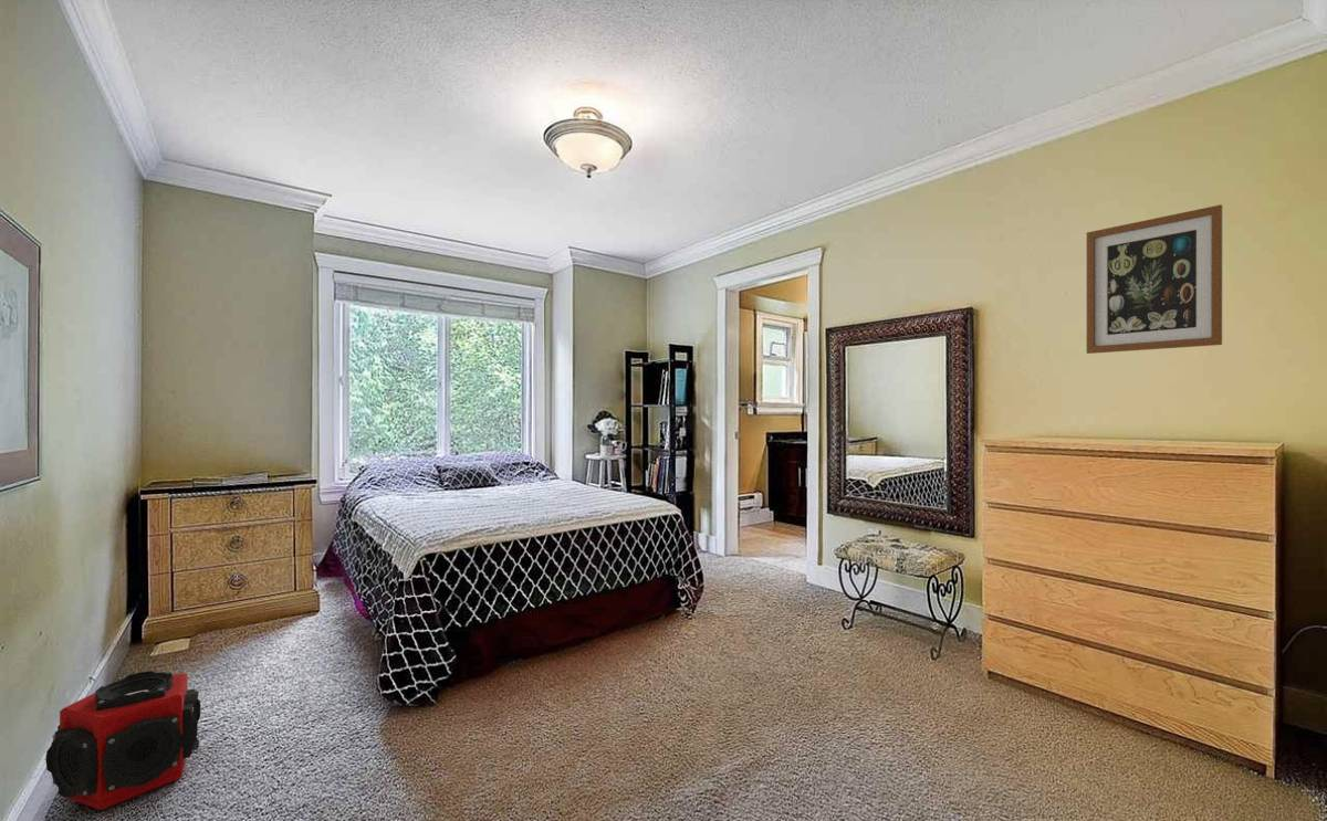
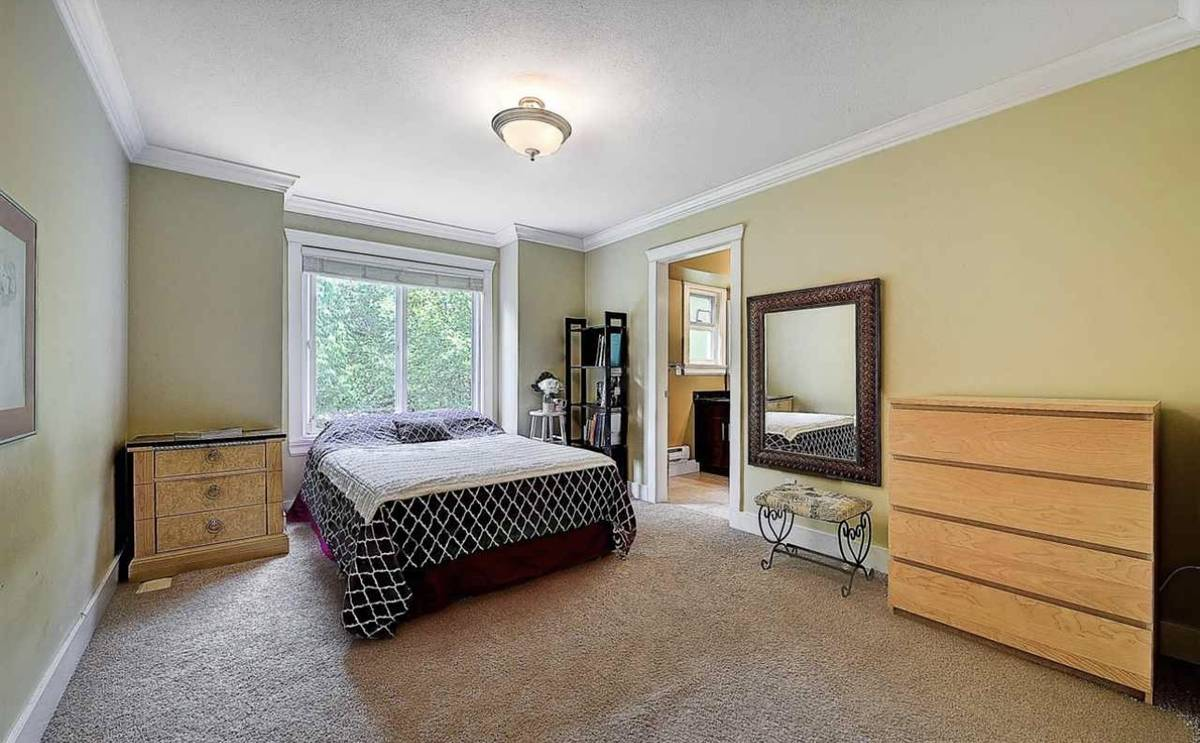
- wall art [1085,203,1223,355]
- speaker [44,670,201,811]
